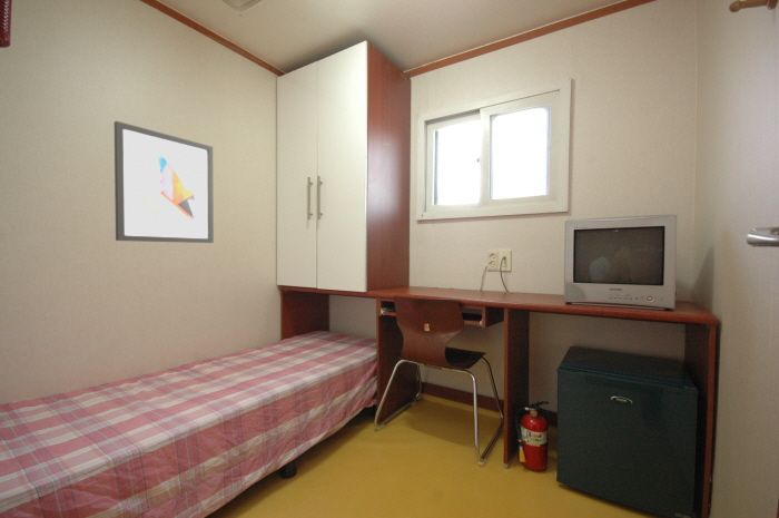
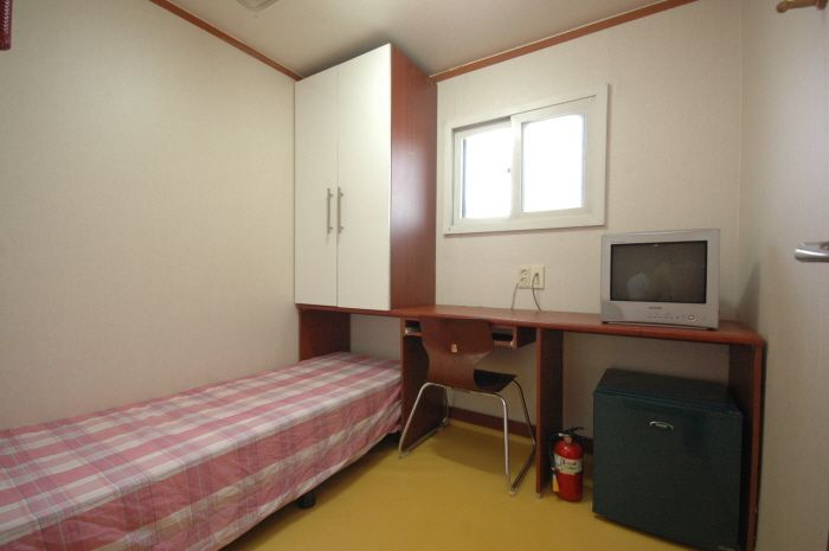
- wall art [114,120,215,244]
